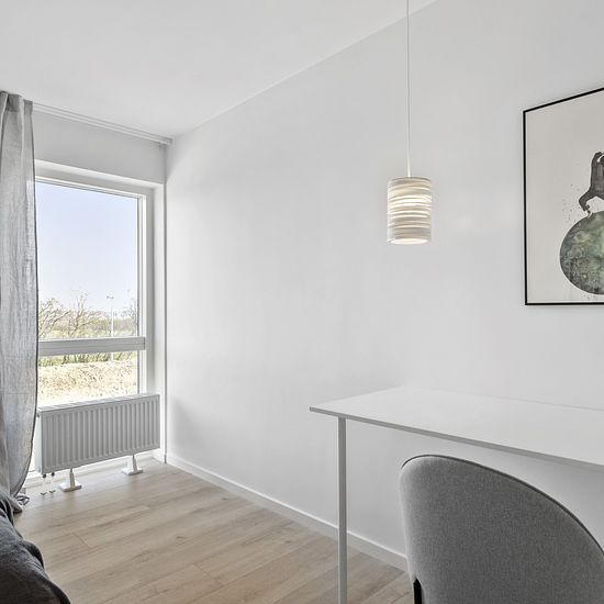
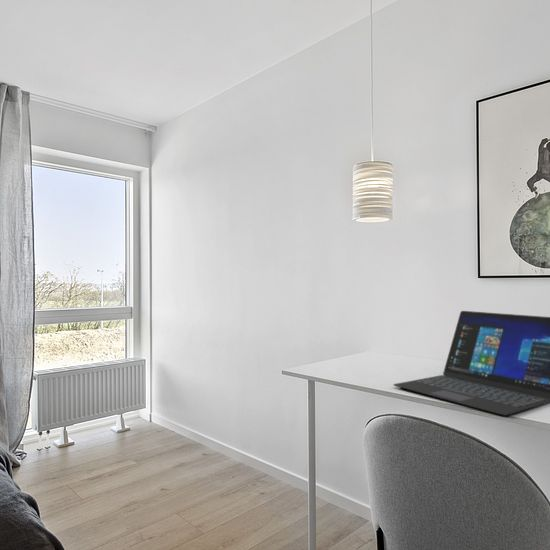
+ laptop [392,310,550,417]
